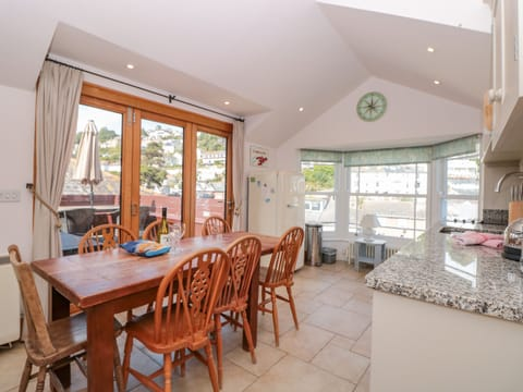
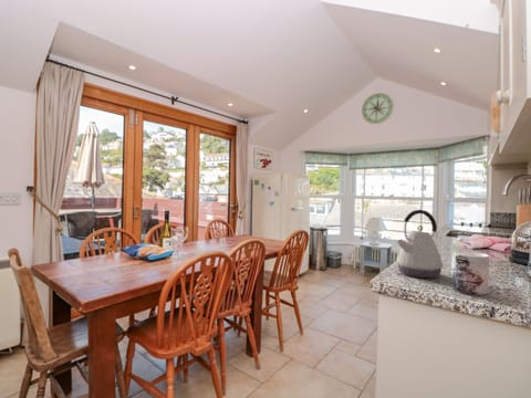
+ kettle [395,209,444,279]
+ mug [451,250,490,296]
